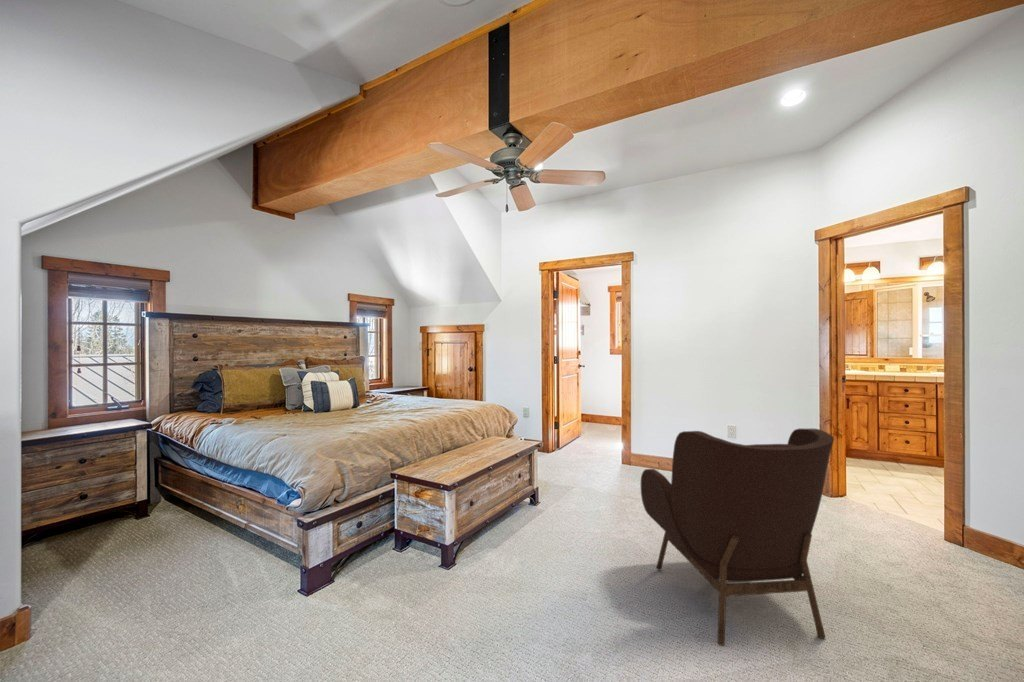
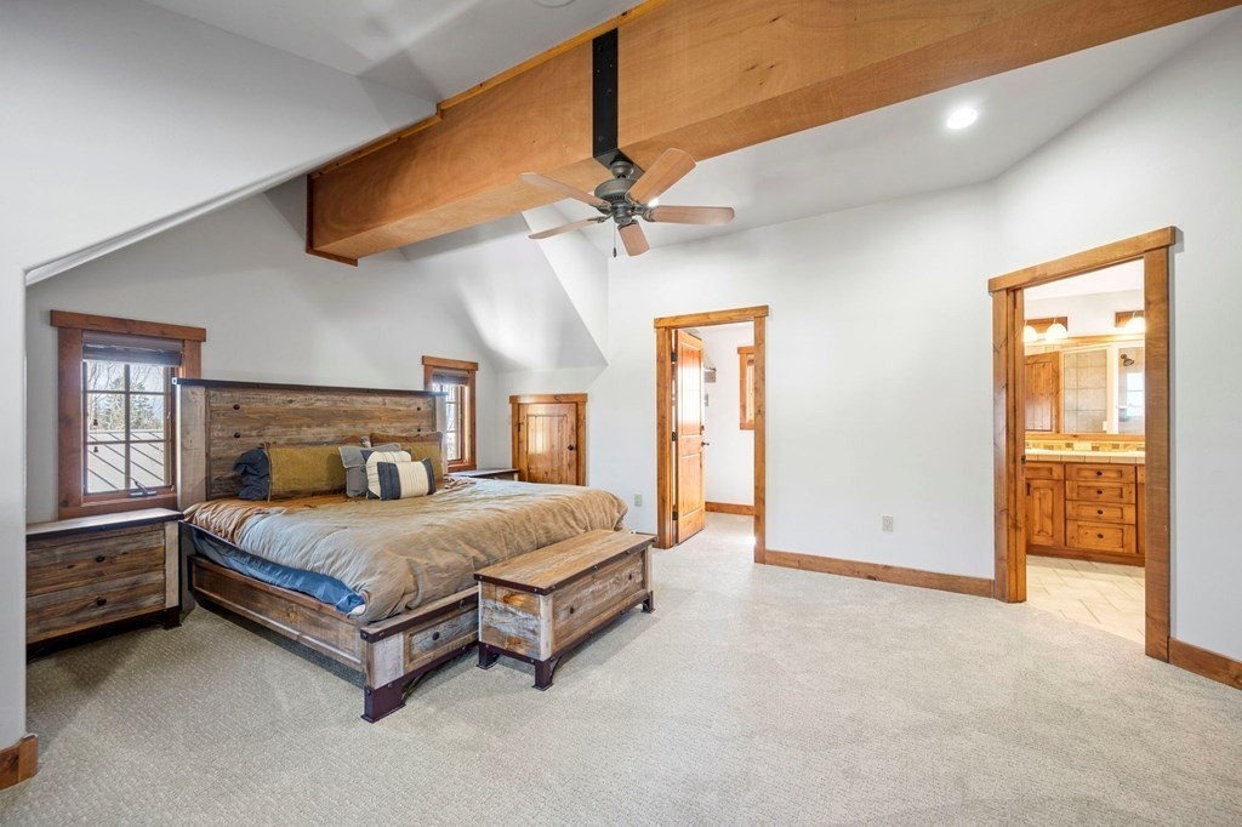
- armchair [640,428,835,647]
